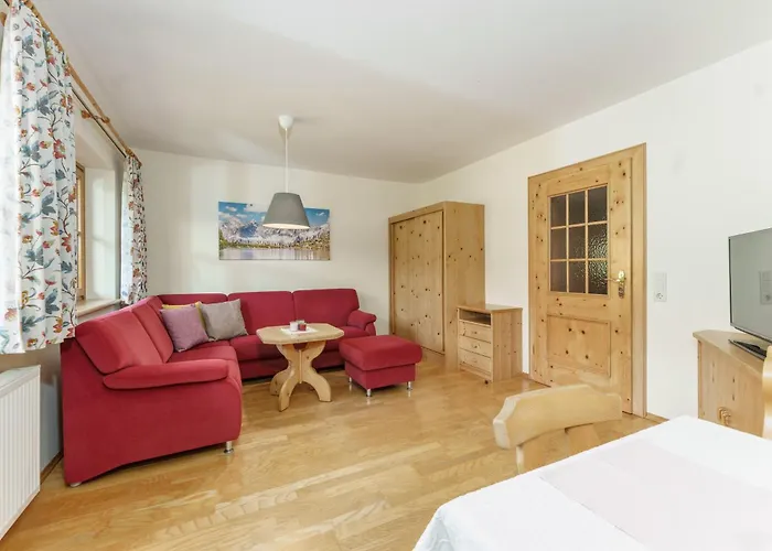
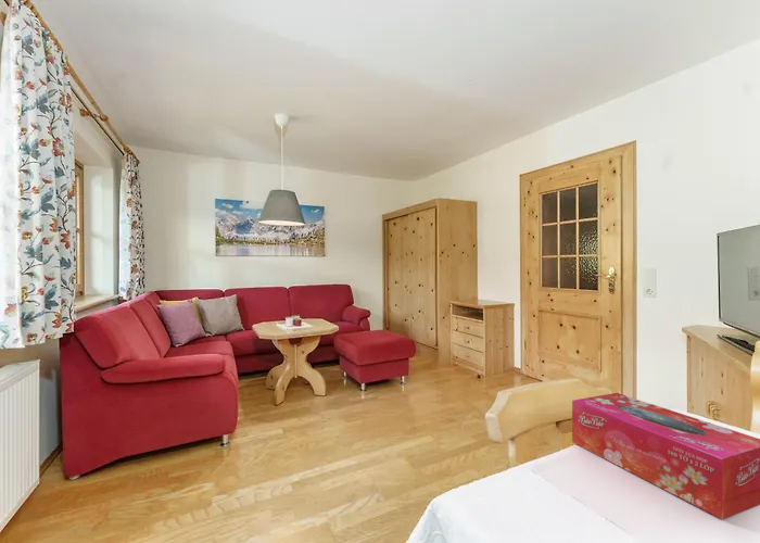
+ tissue box [571,392,760,521]
